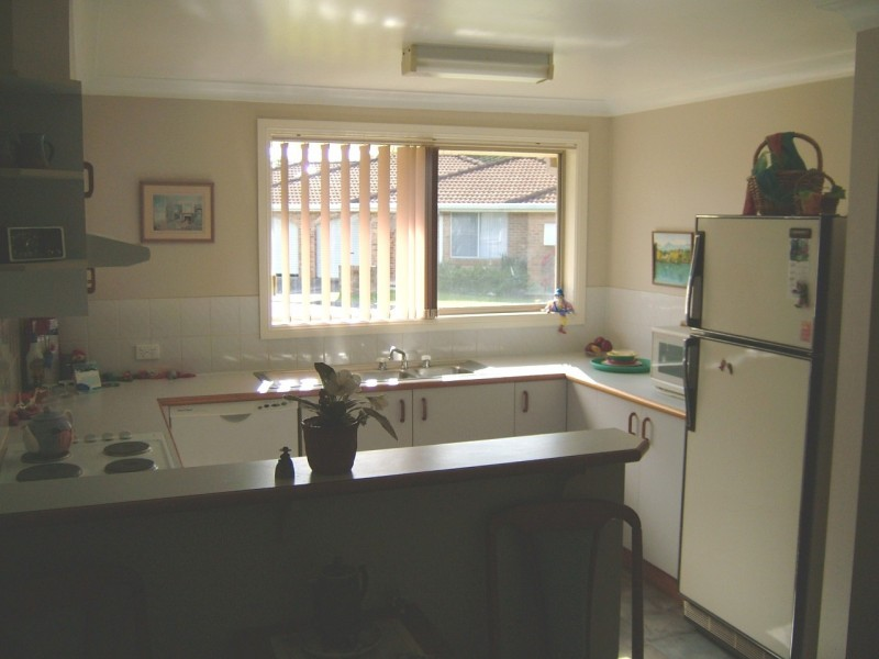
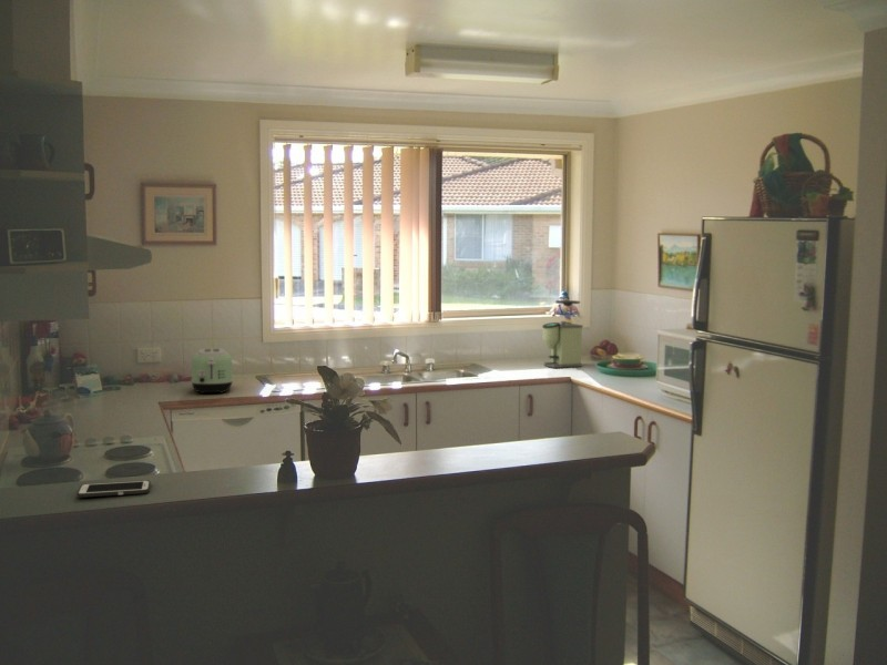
+ cell phone [77,479,152,499]
+ coffee grinder [541,299,584,369]
+ toaster [190,347,234,395]
